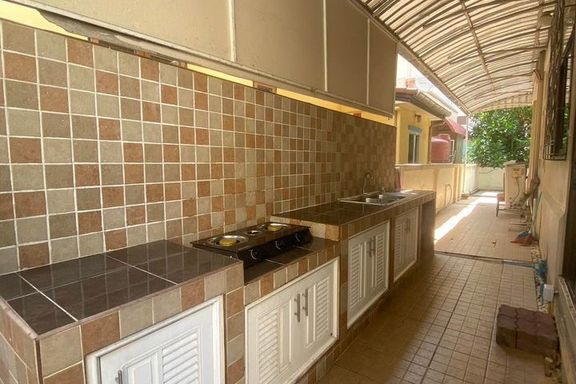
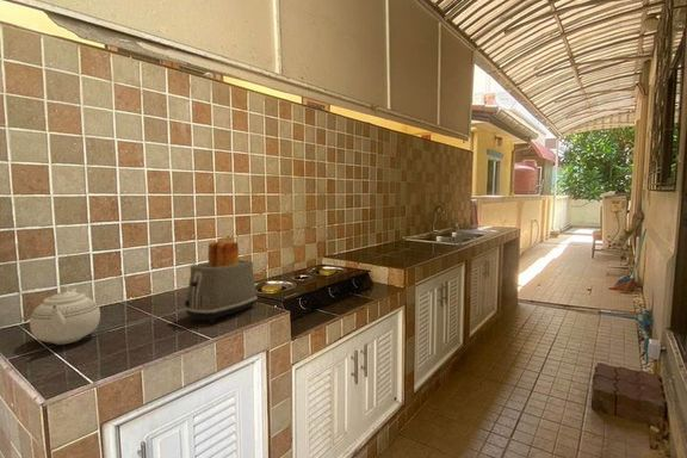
+ teapot [29,284,101,346]
+ toaster [184,240,259,324]
